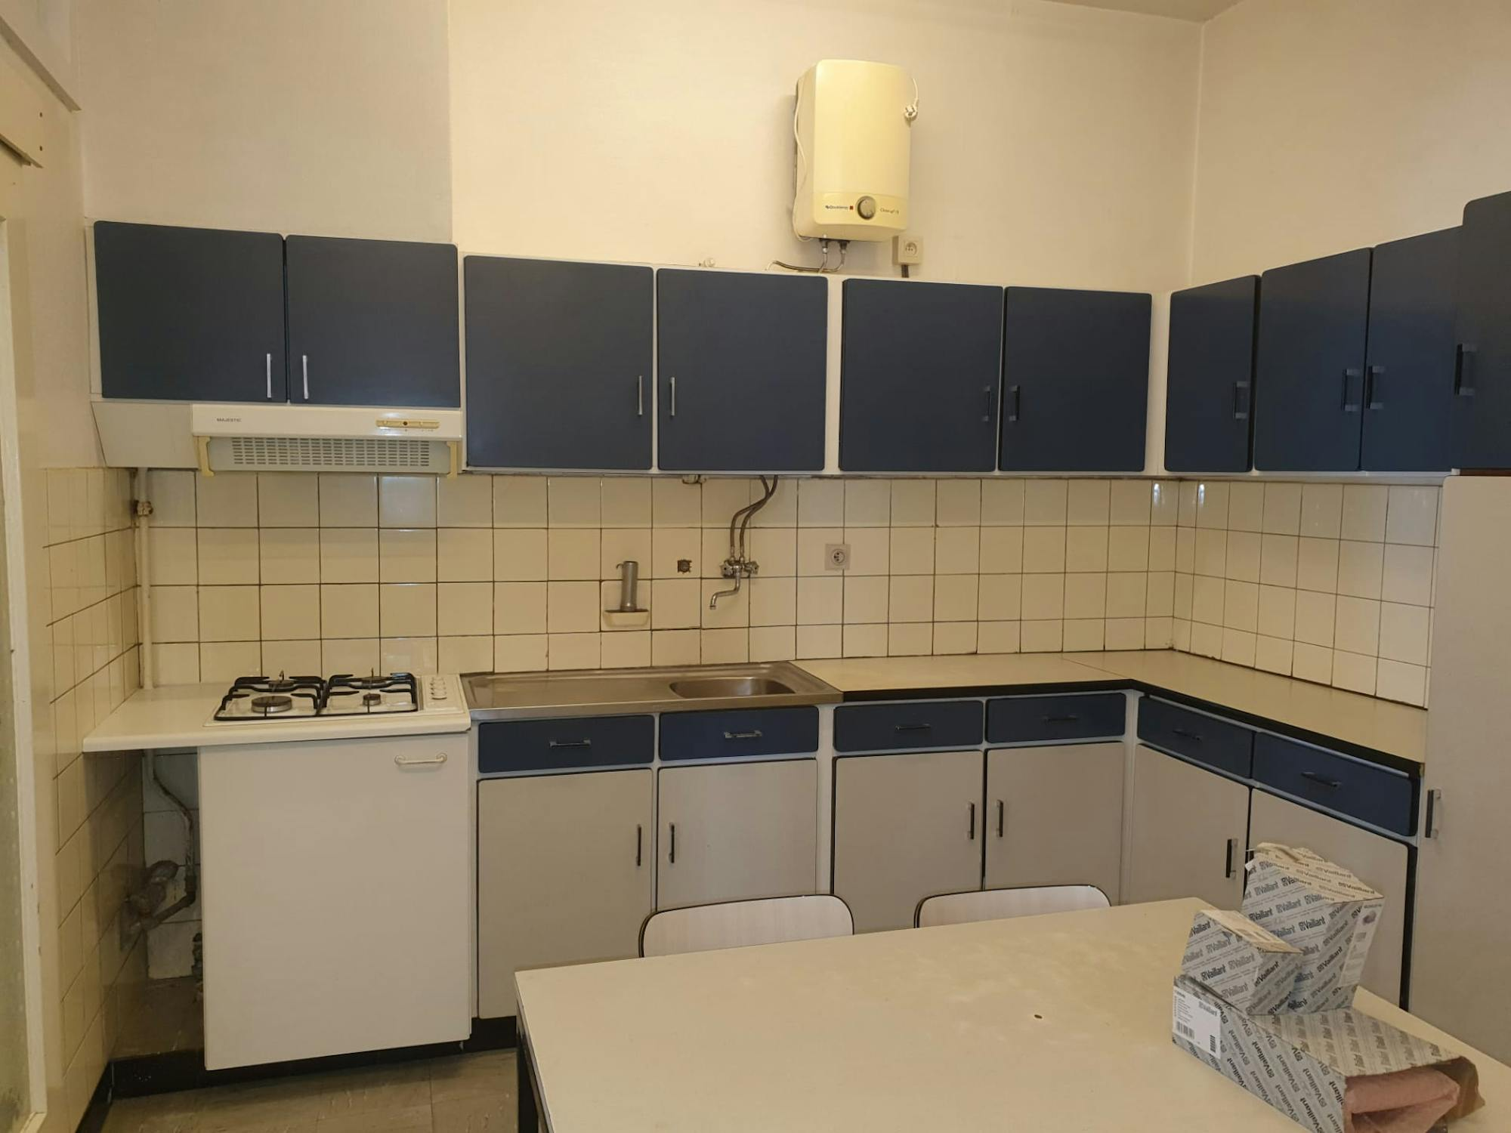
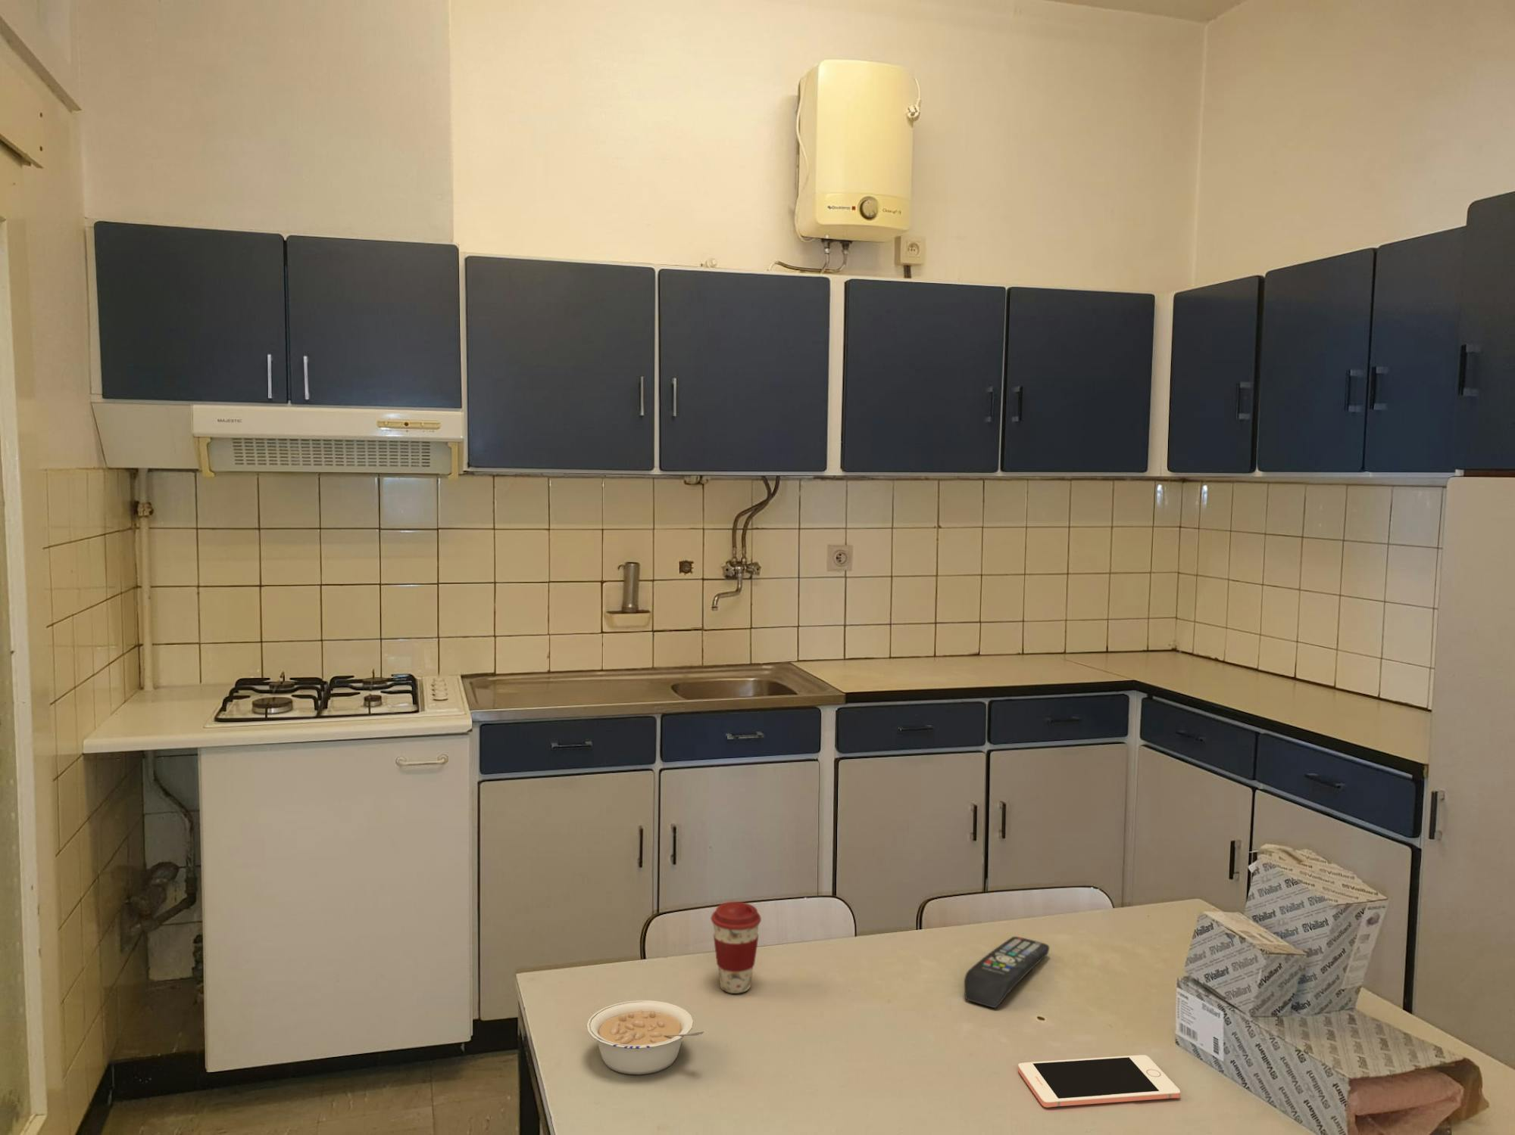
+ cell phone [1018,1054,1181,1109]
+ remote control [964,936,1050,1009]
+ legume [586,999,705,1075]
+ coffee cup [711,901,762,994]
